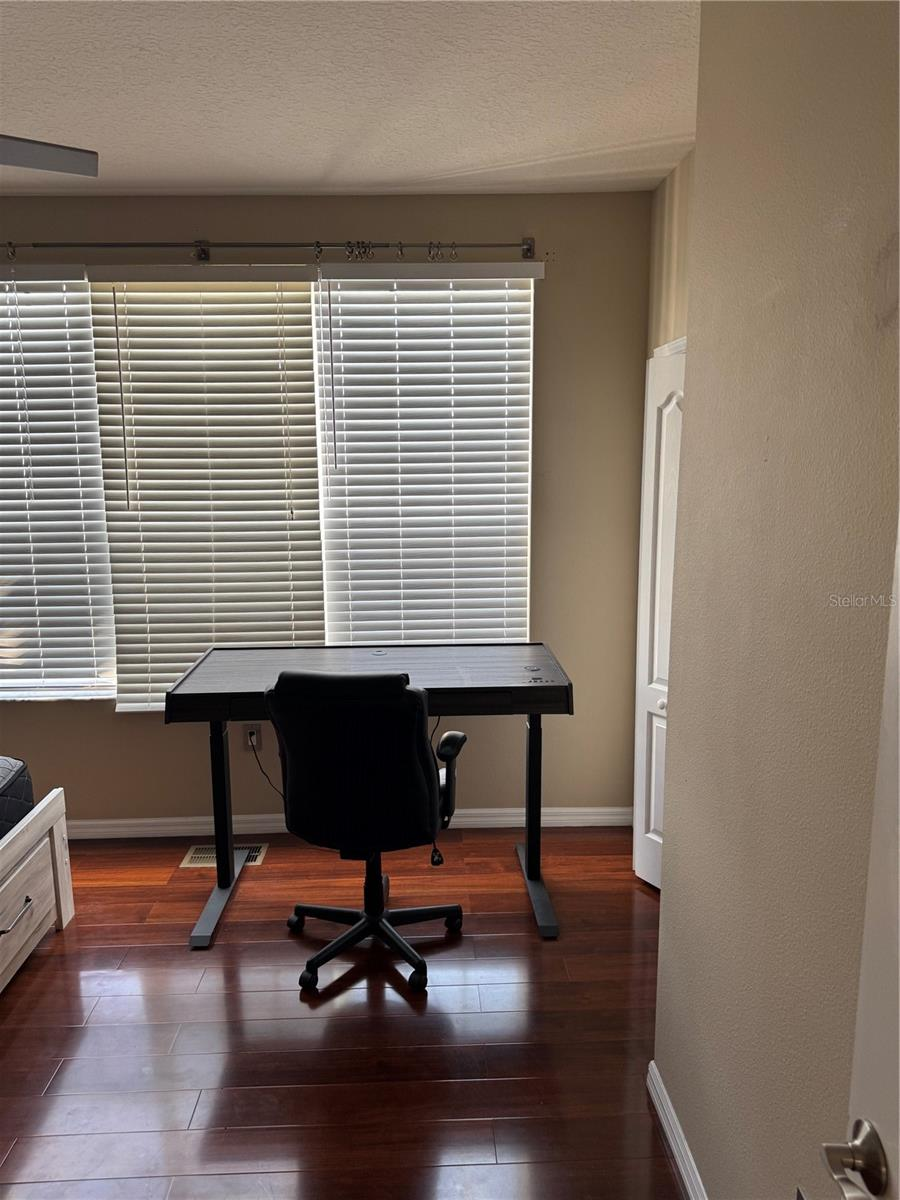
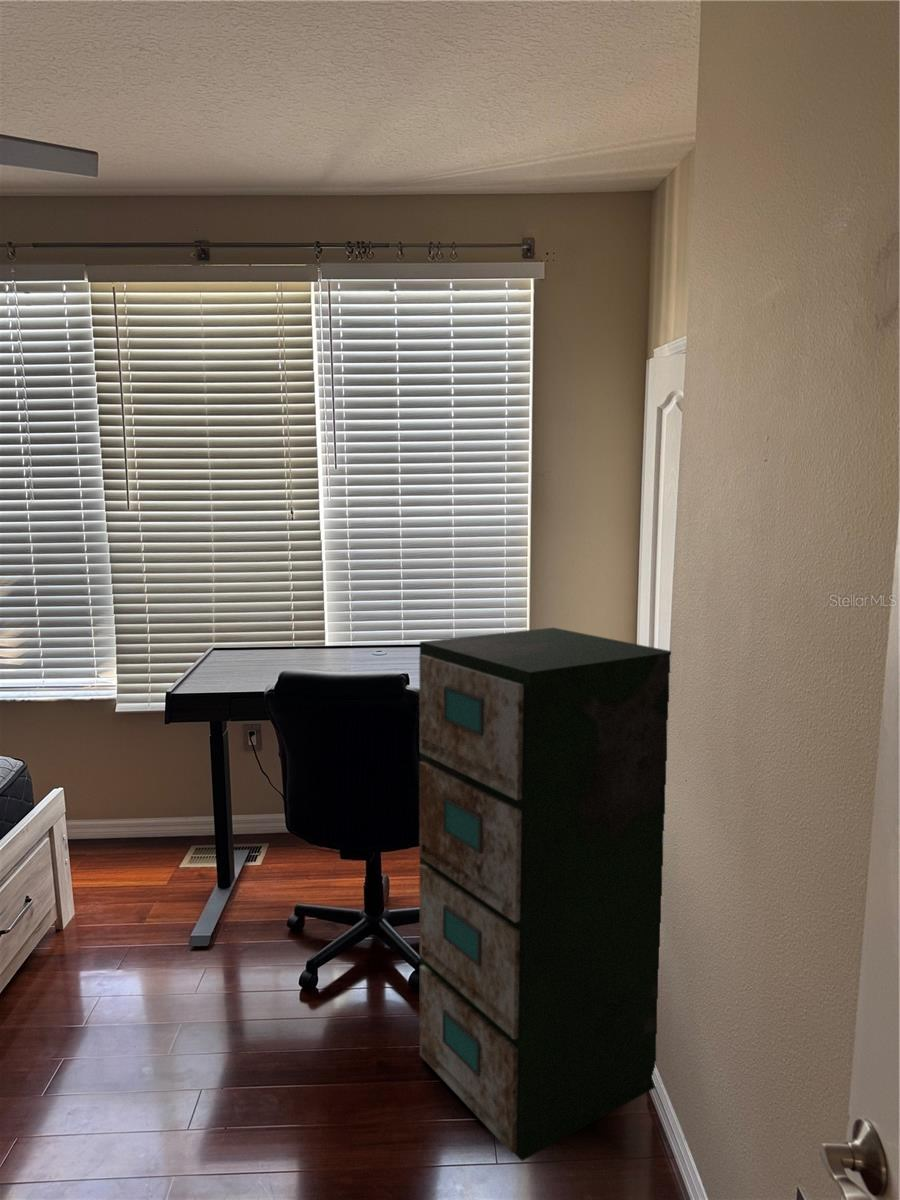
+ filing cabinet [418,627,672,1162]
